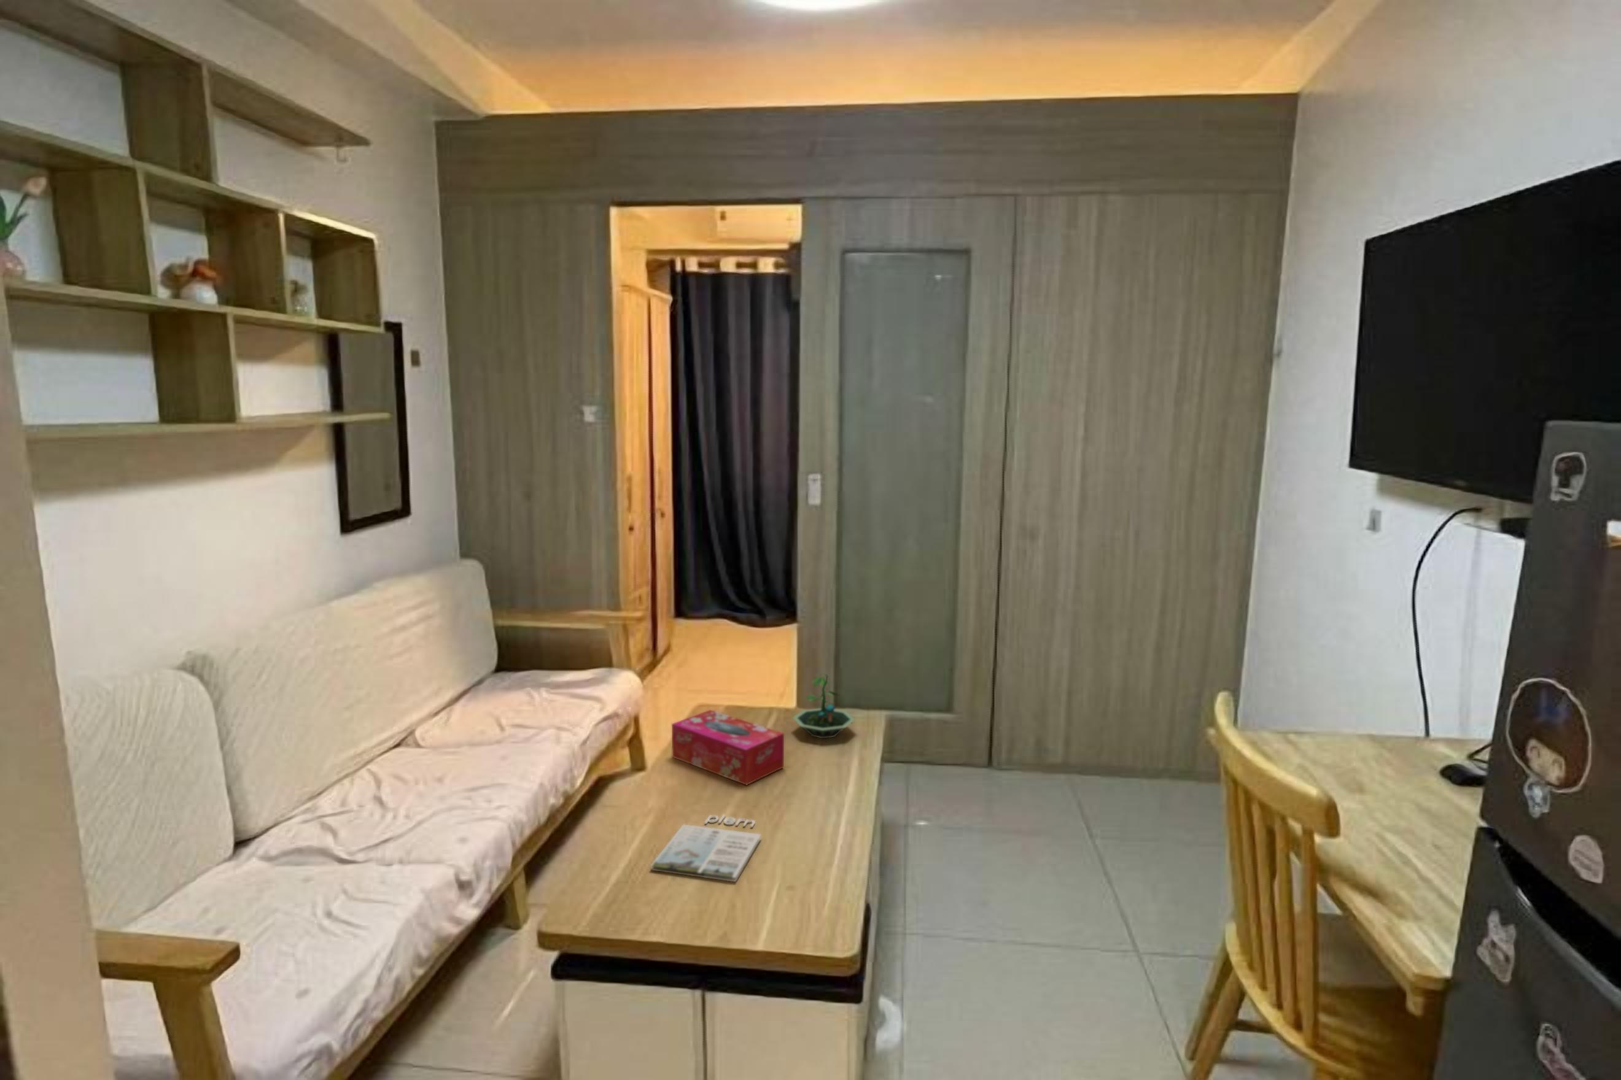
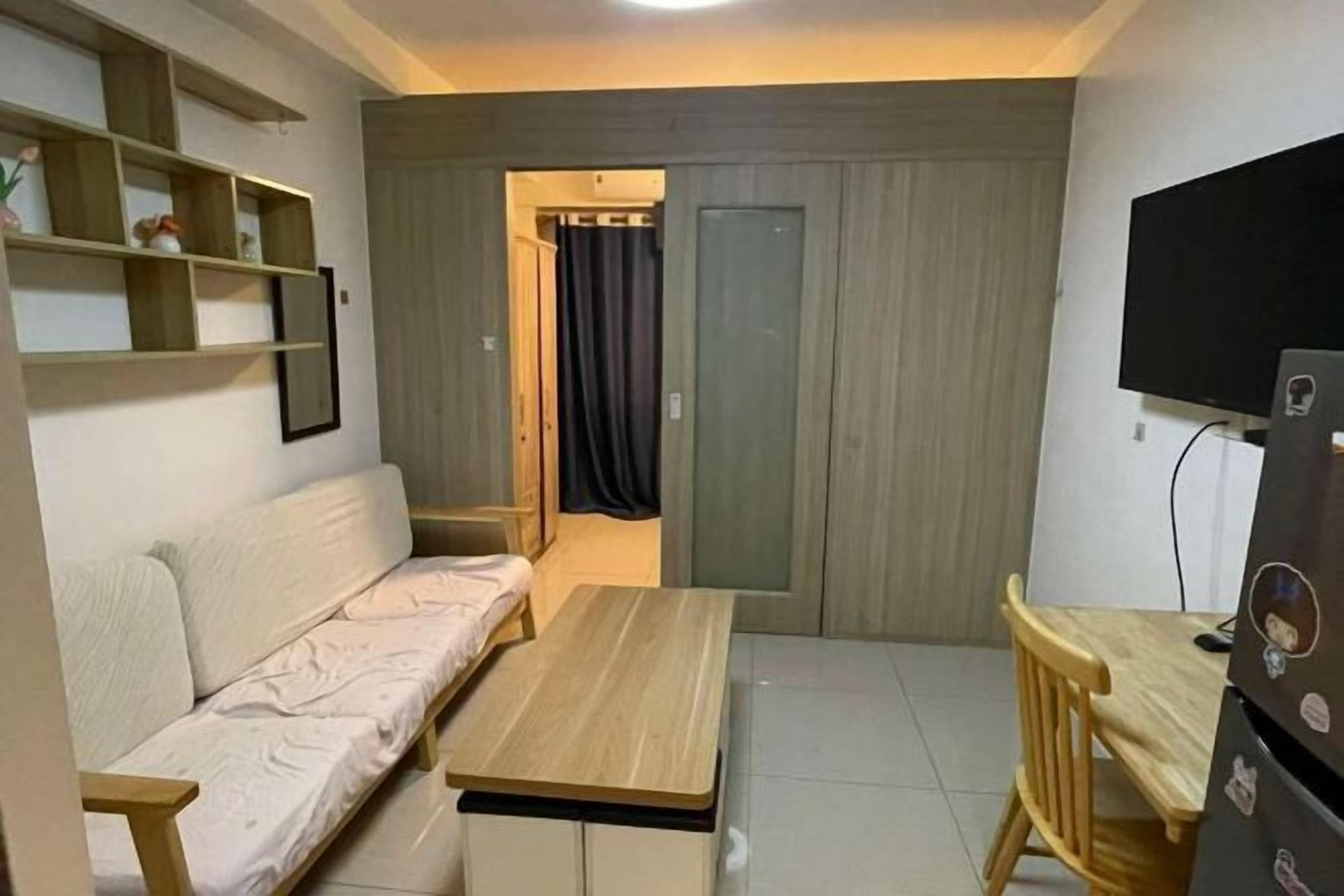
- magazine [650,814,762,882]
- terrarium [791,671,856,739]
- tissue box [671,710,785,786]
